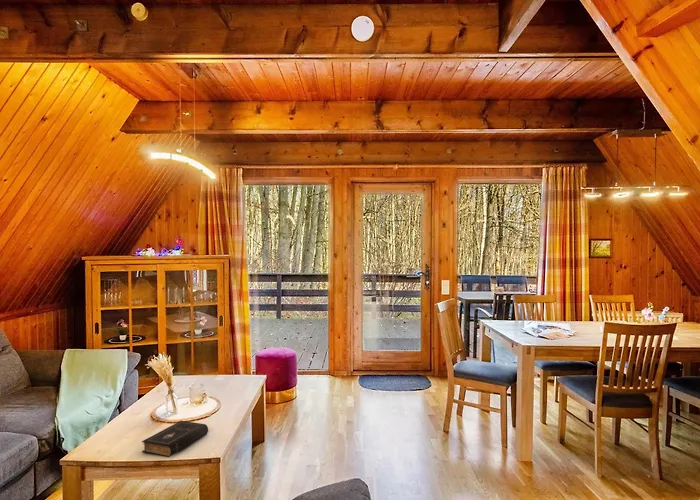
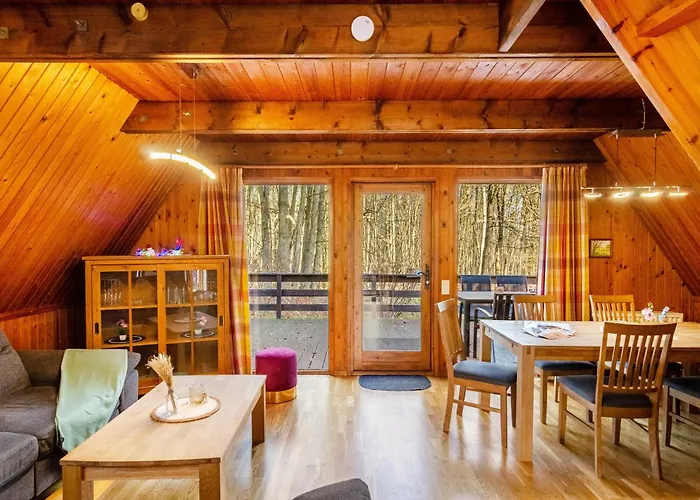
- book [141,420,209,458]
